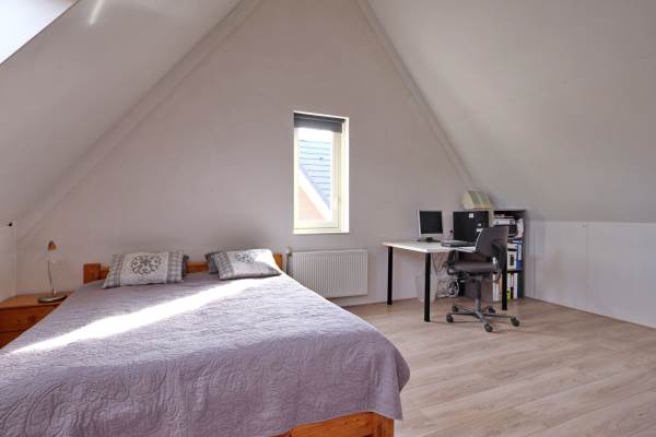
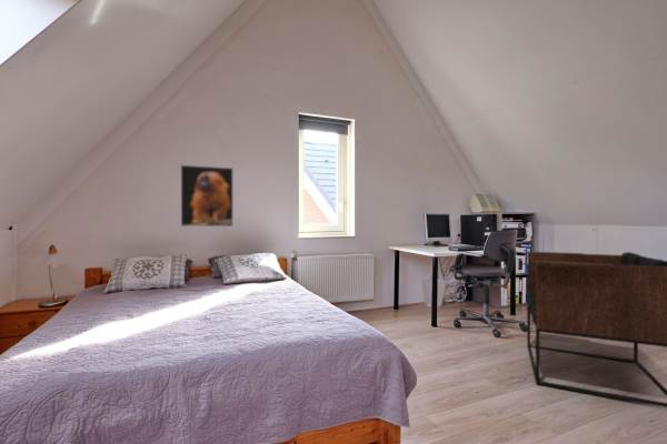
+ armchair [526,251,667,408]
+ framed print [180,164,235,228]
